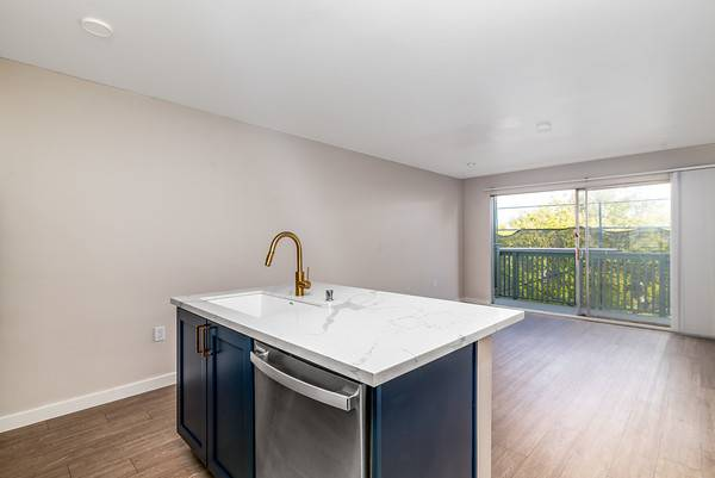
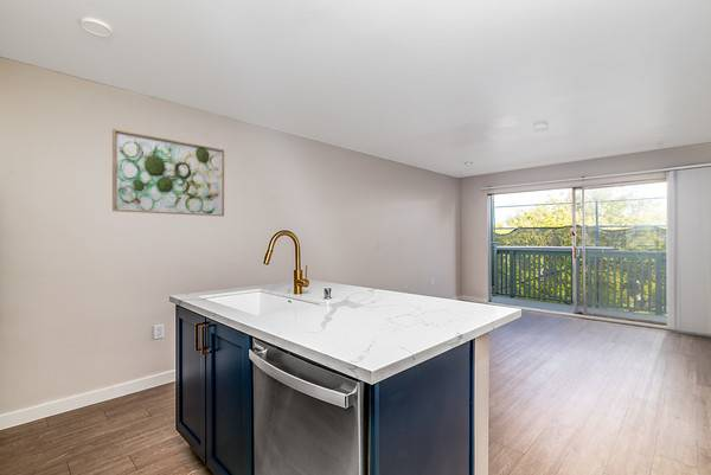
+ wall art [111,128,225,217]
